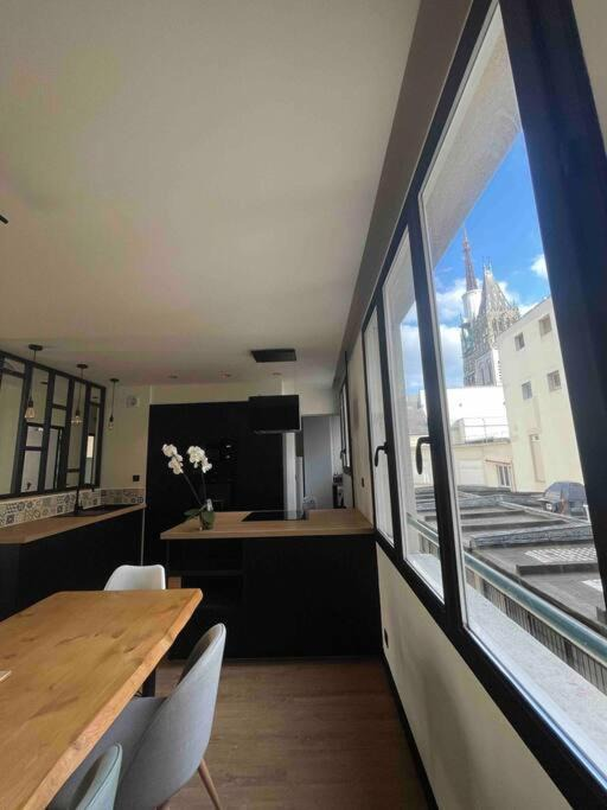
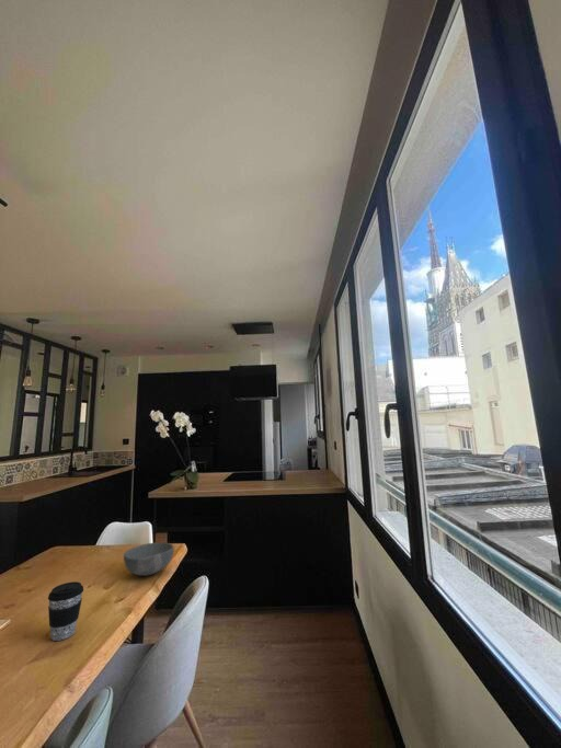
+ bowl [123,541,175,577]
+ coffee cup [47,580,84,642]
